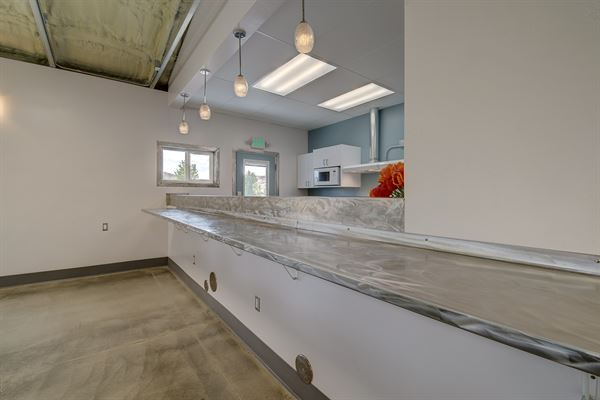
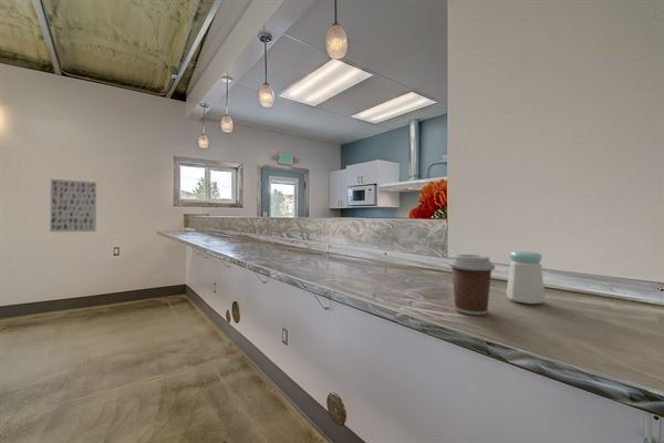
+ wall art [49,178,97,233]
+ salt shaker [506,250,547,305]
+ coffee cup [448,254,496,316]
